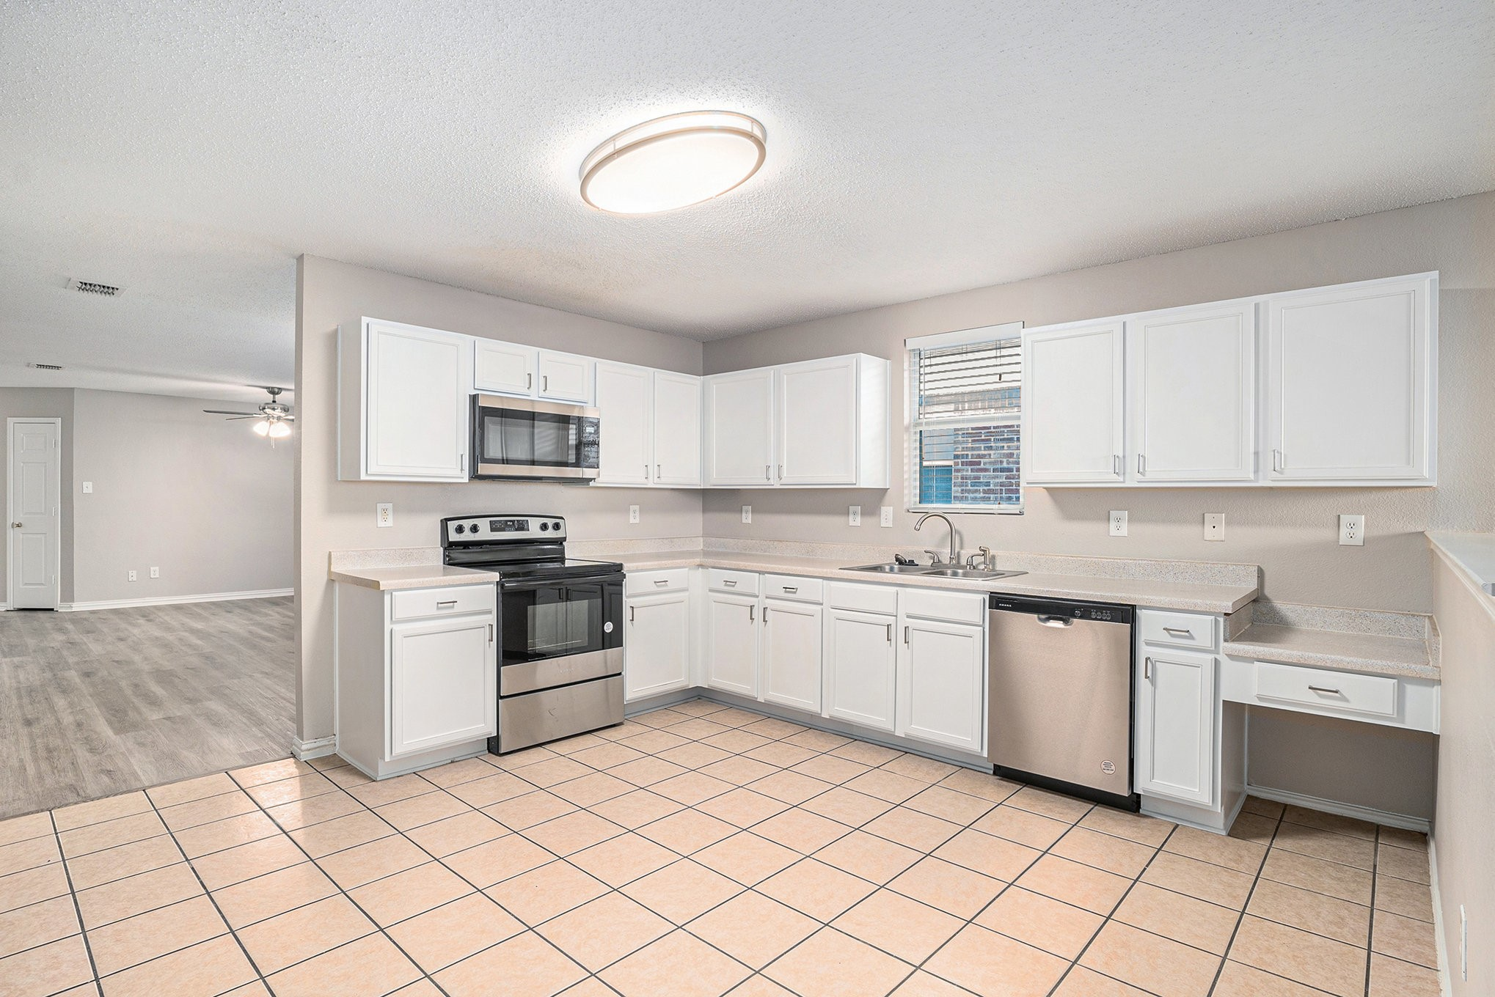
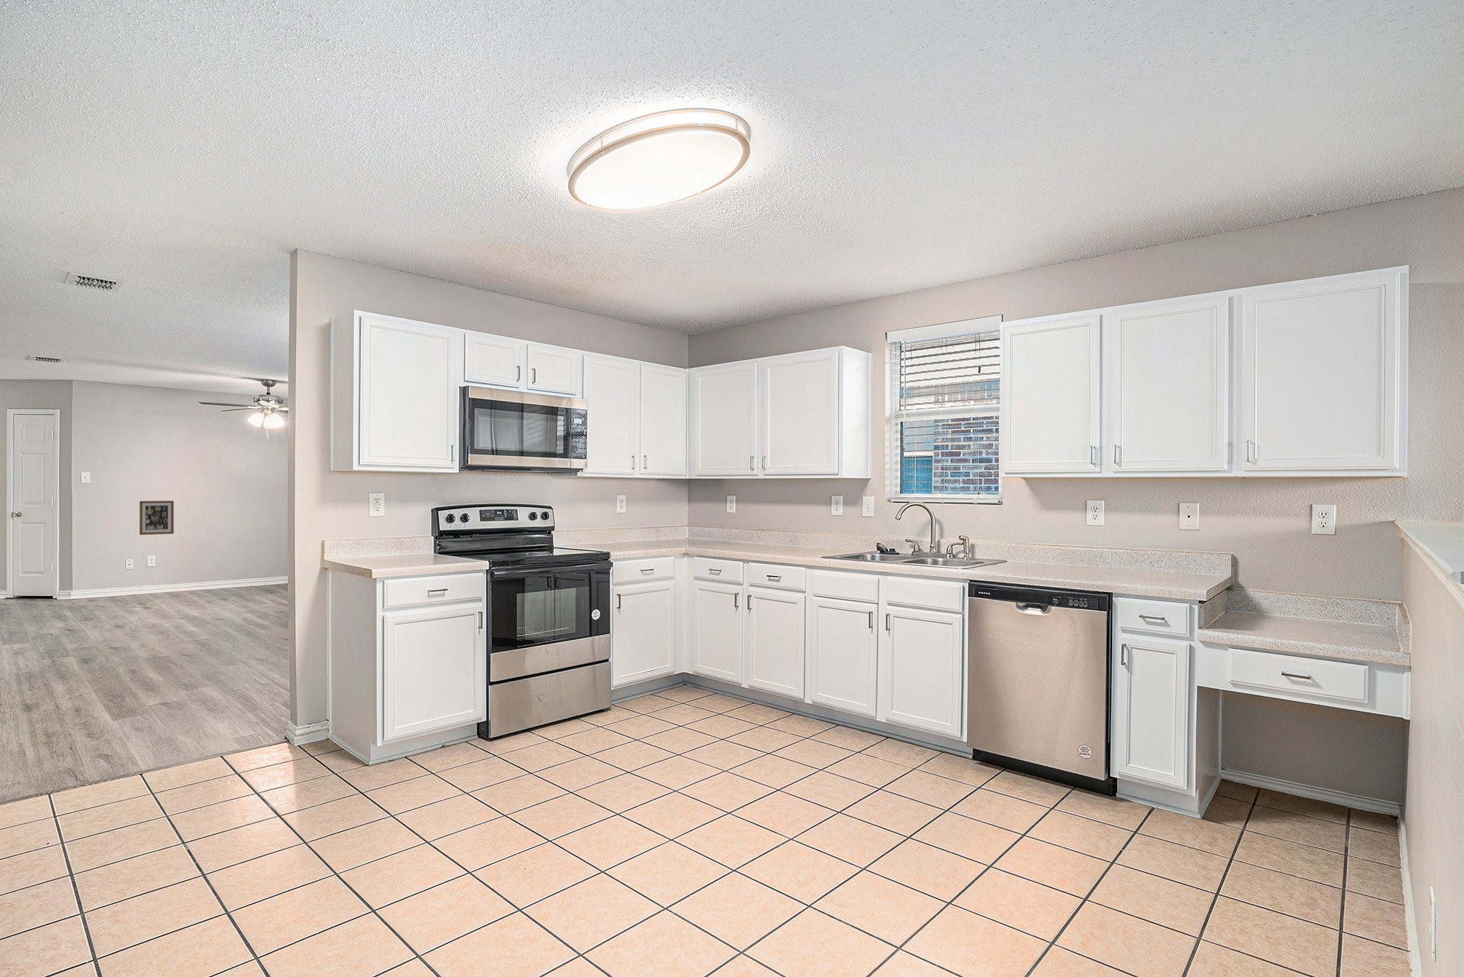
+ wall art [138,500,174,535]
